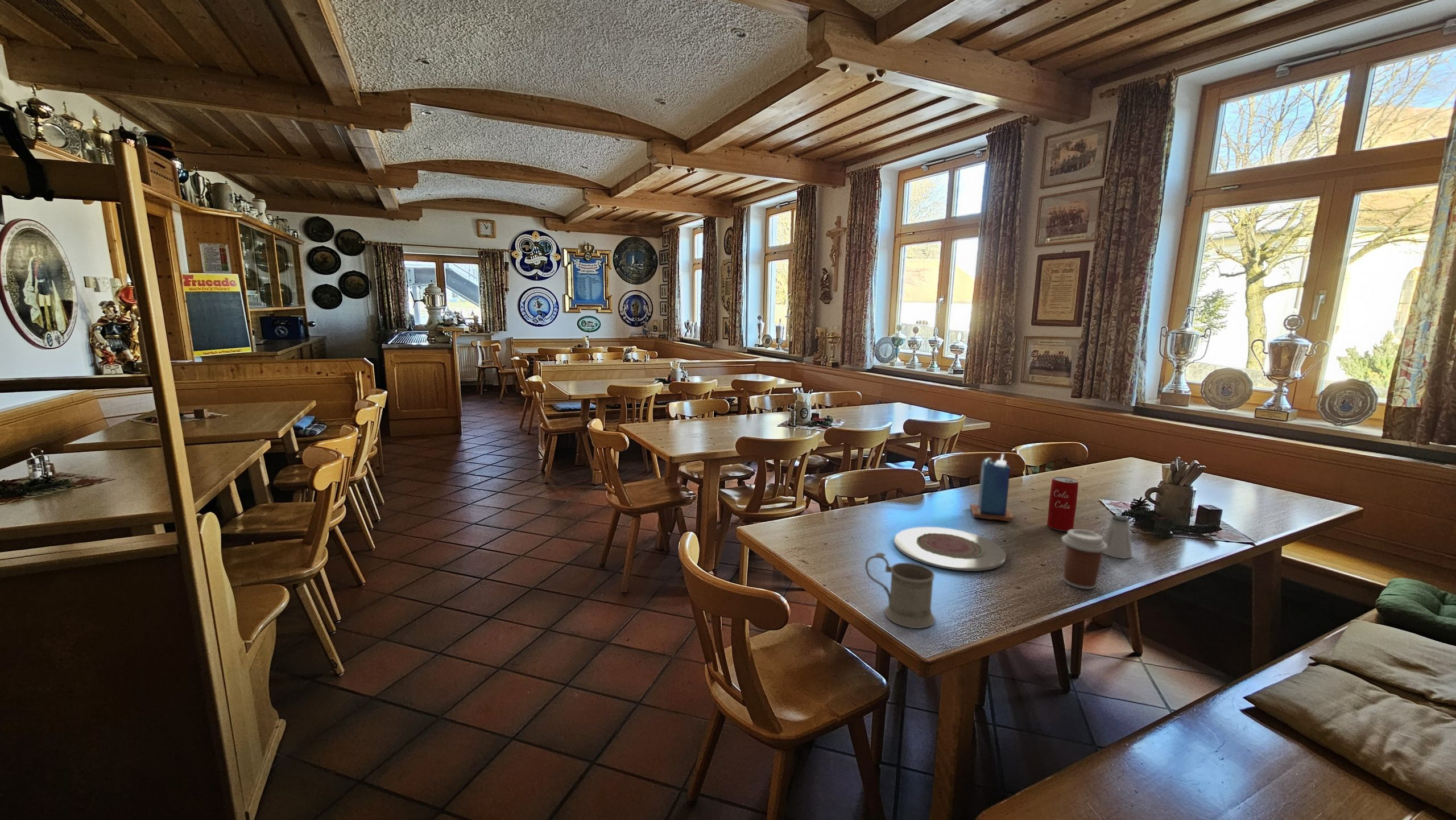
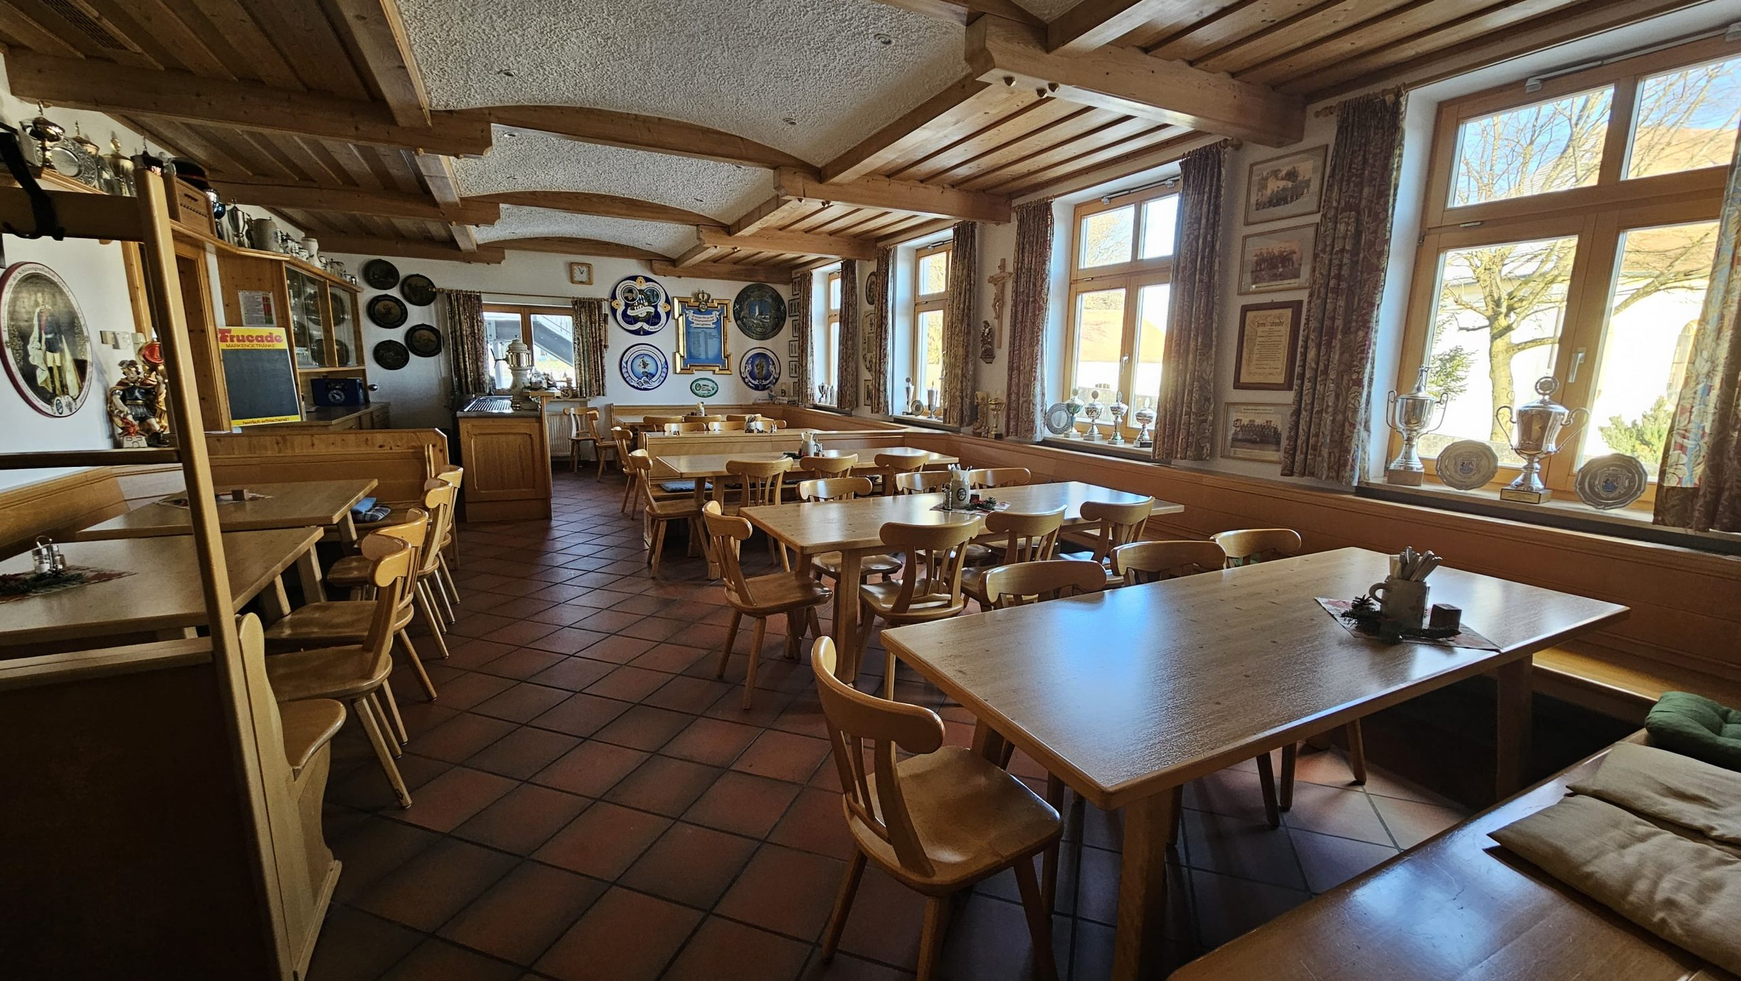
- saltshaker [1103,514,1133,559]
- coffee cup [1061,529,1107,590]
- plate [894,526,1007,572]
- beverage can [1046,476,1079,532]
- mug [864,553,936,629]
- candle [969,453,1014,522]
